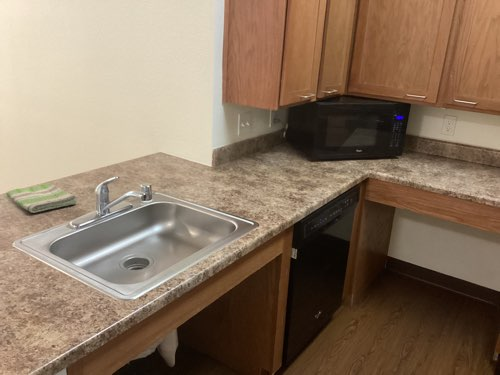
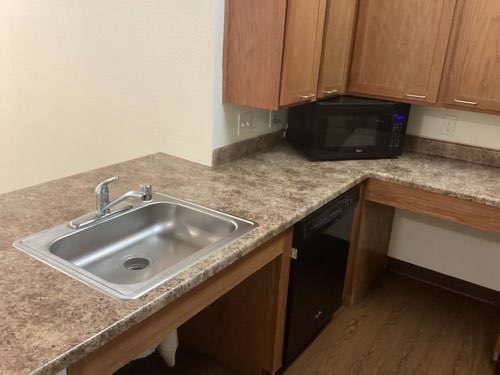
- dish towel [5,182,79,214]
